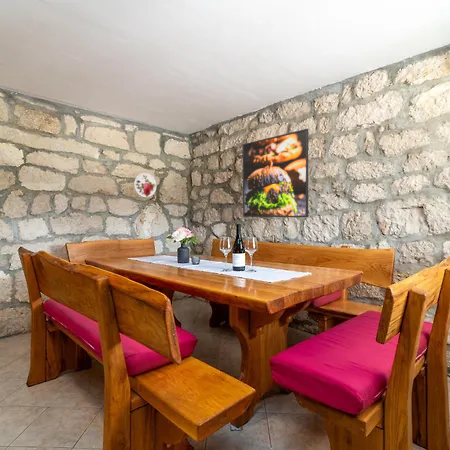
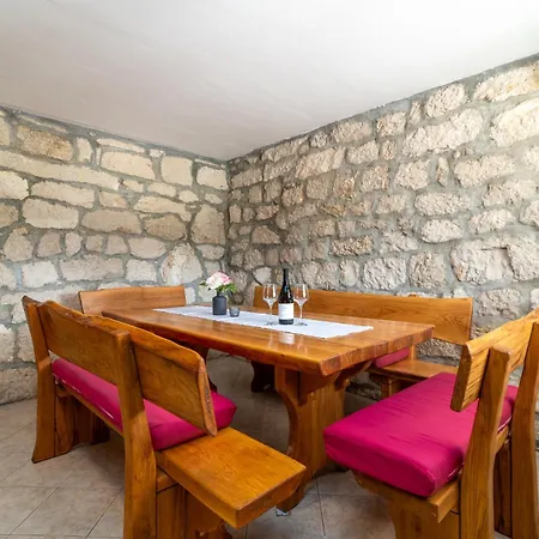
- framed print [241,128,309,218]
- decorative plate [133,172,157,198]
